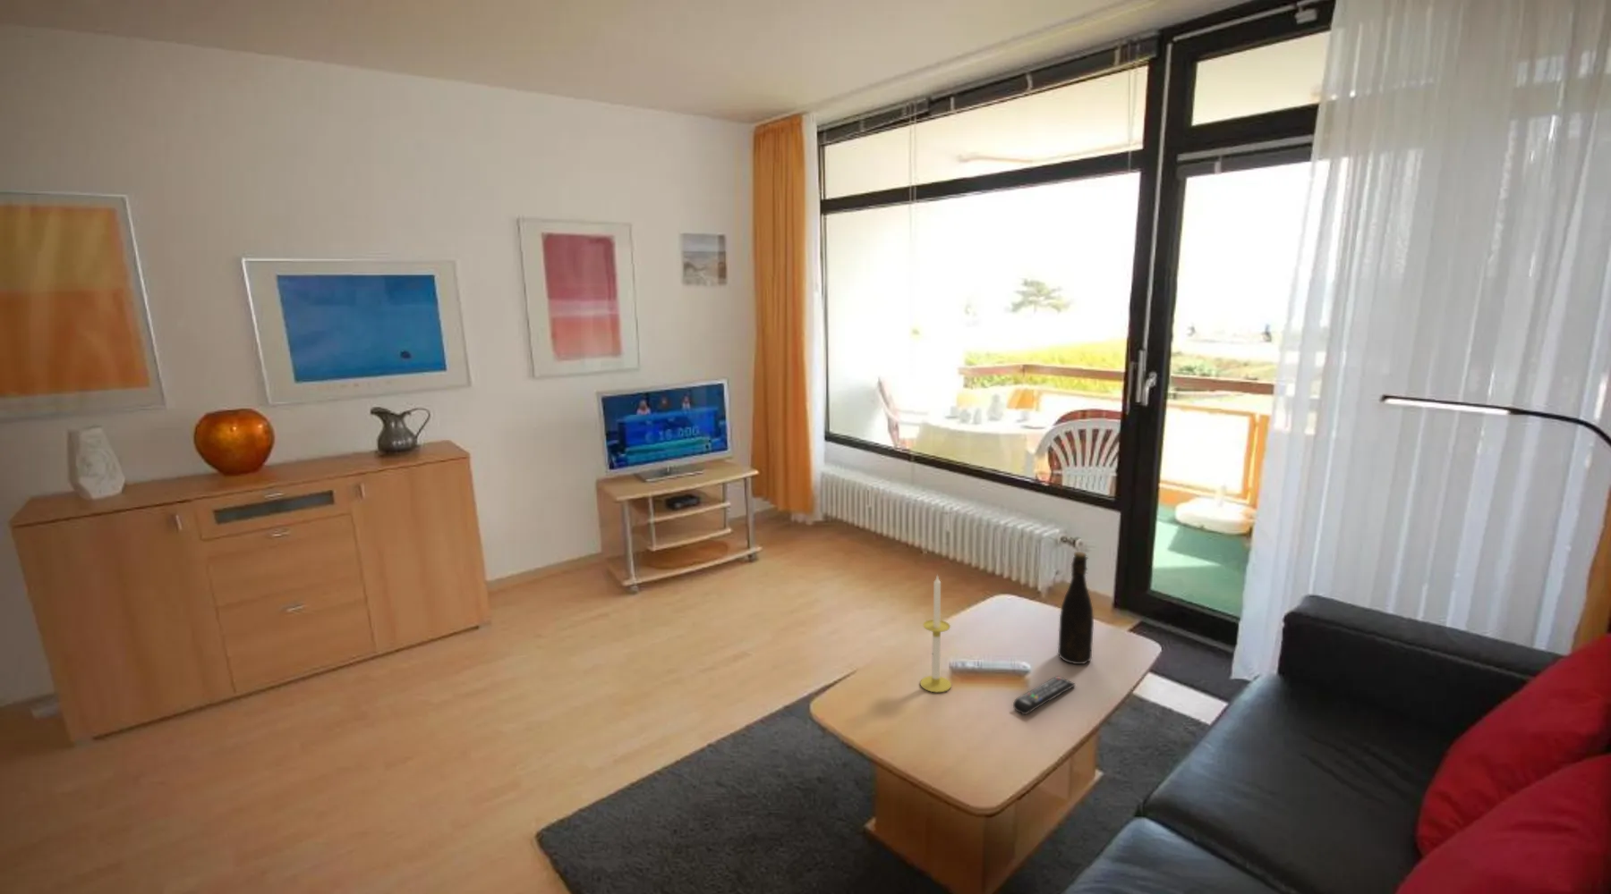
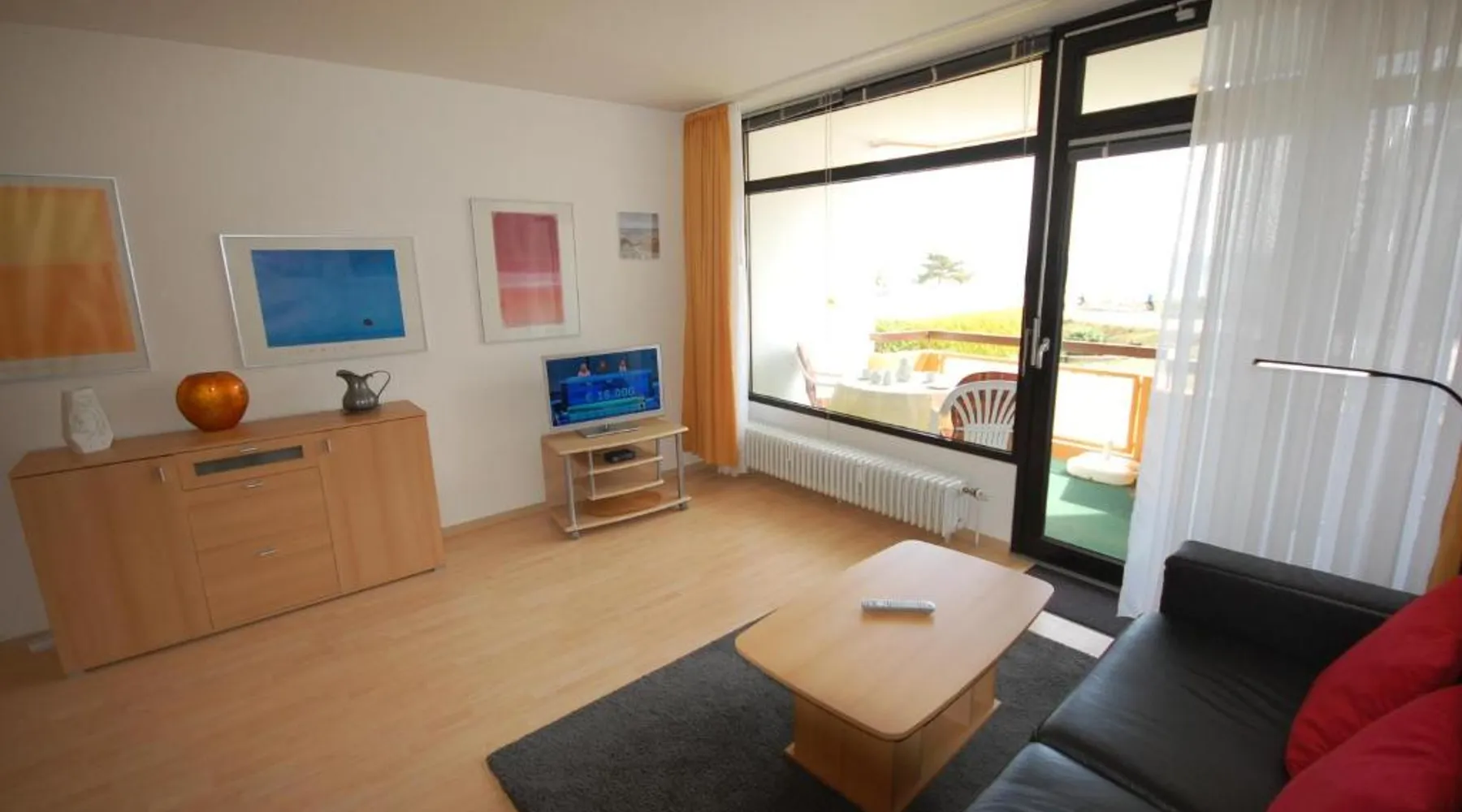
- bottle [1057,550,1094,665]
- remote control [1013,675,1077,716]
- candle [919,573,952,693]
